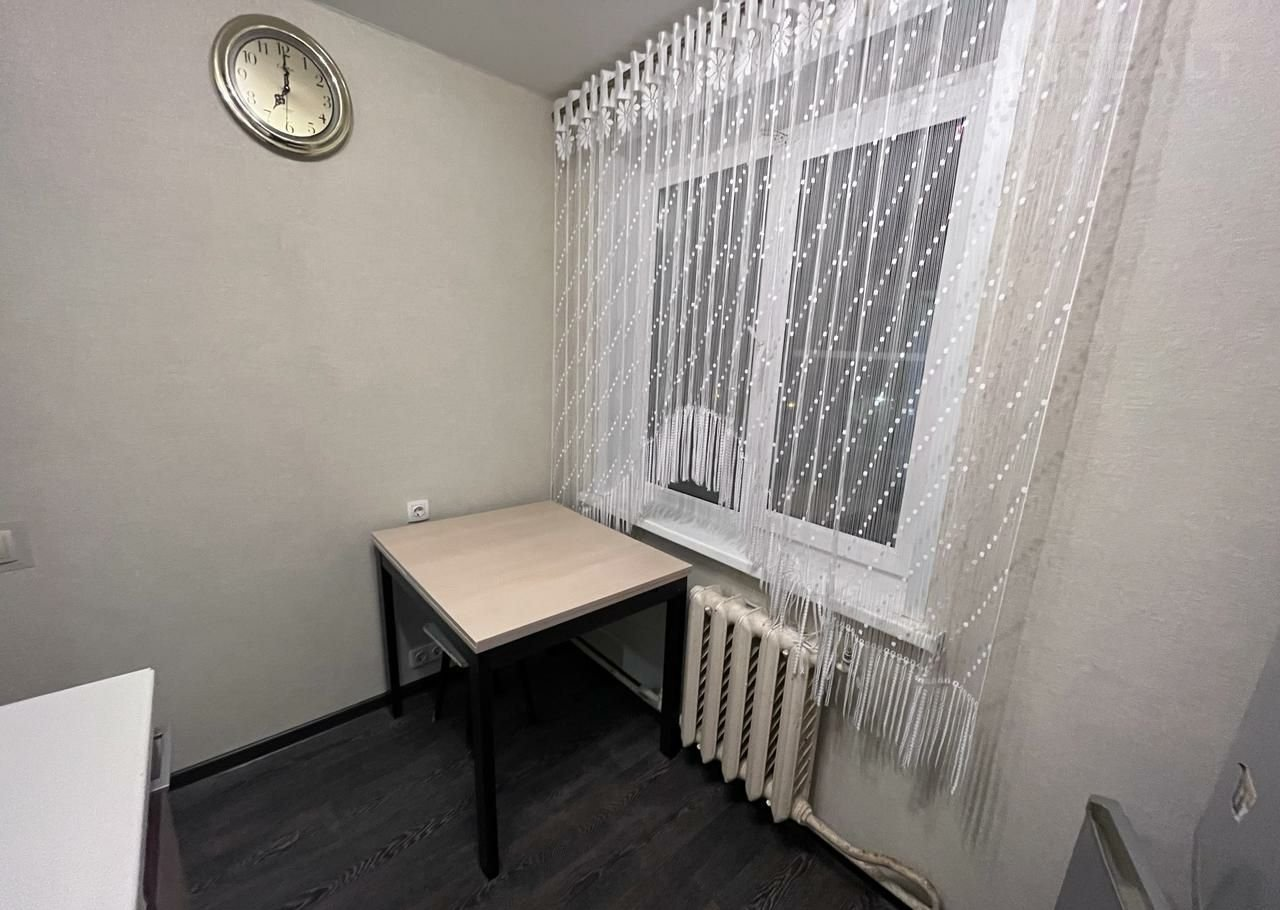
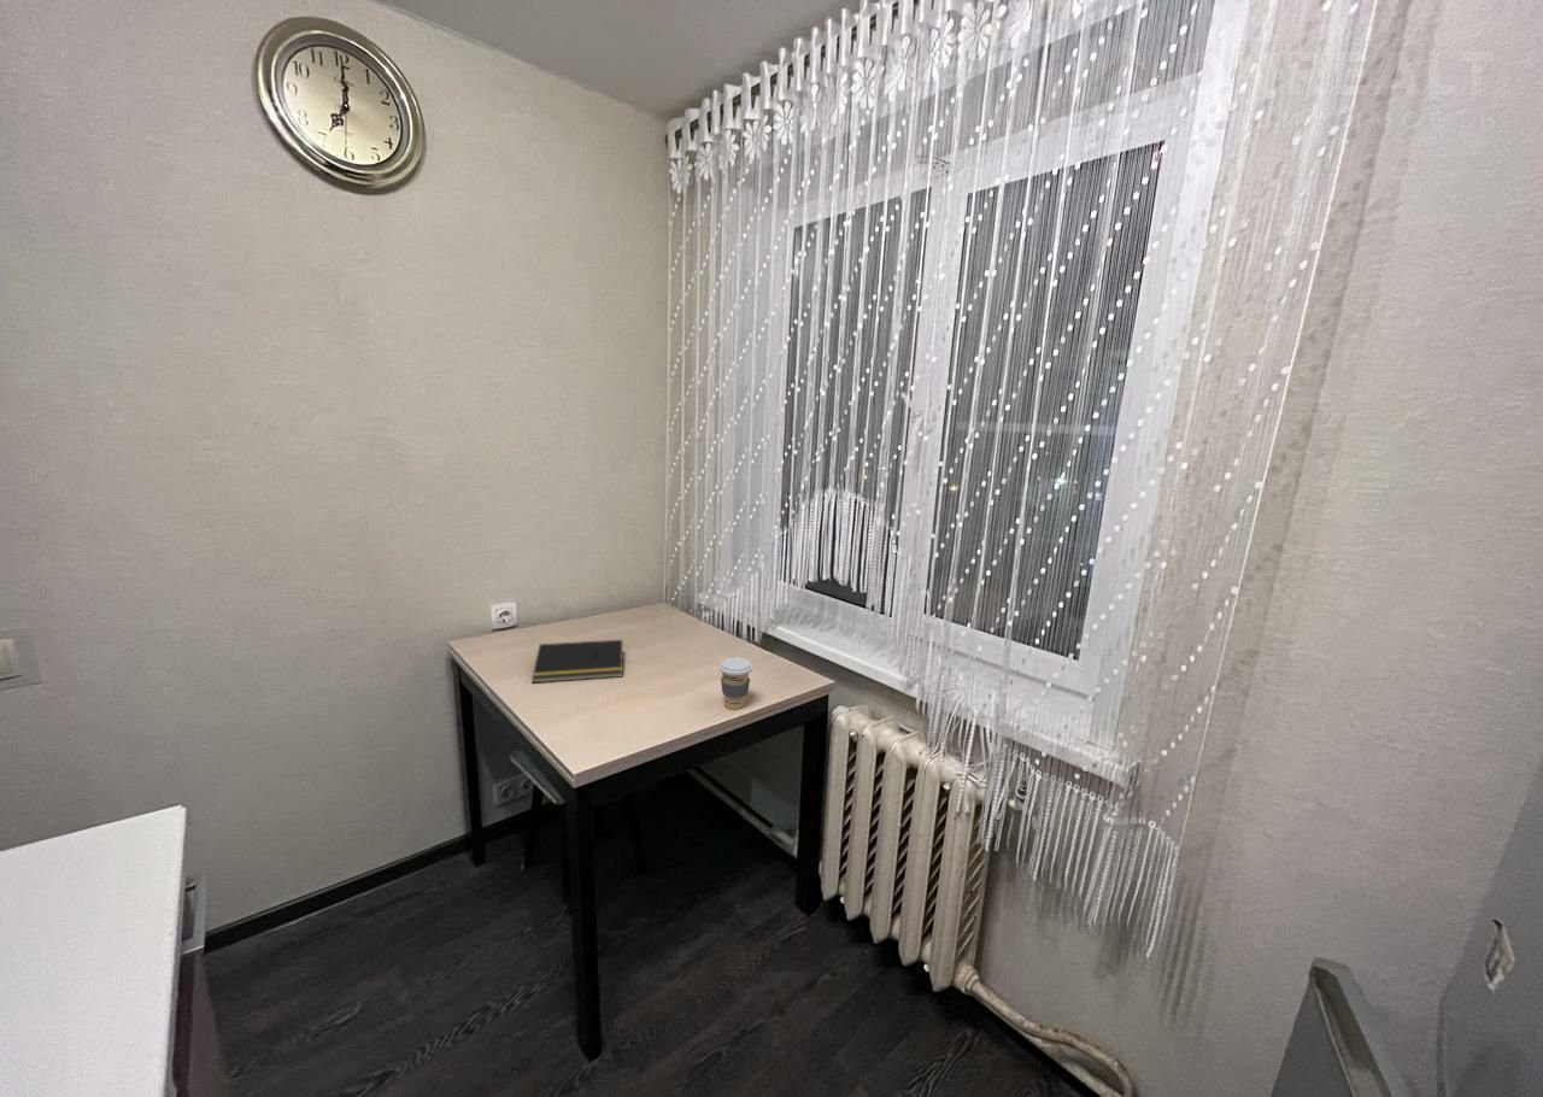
+ coffee cup [717,657,753,710]
+ notepad [530,639,624,684]
